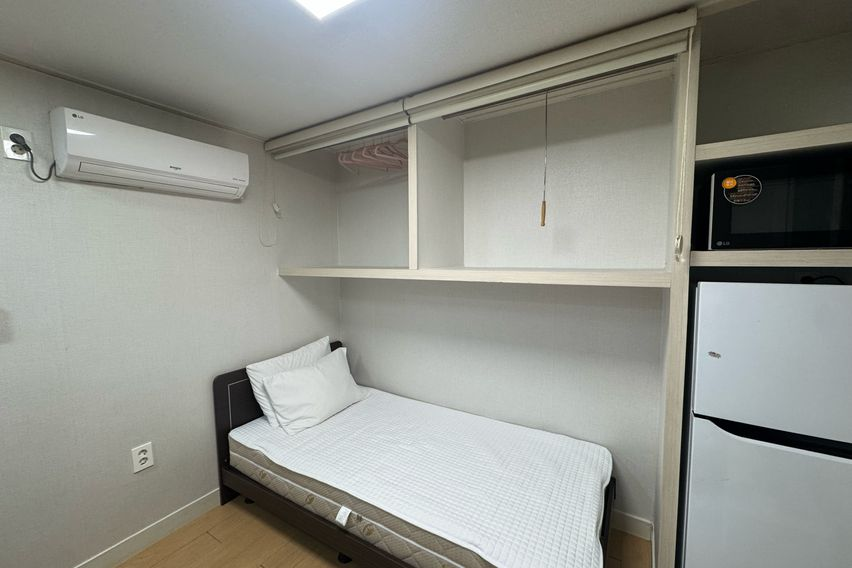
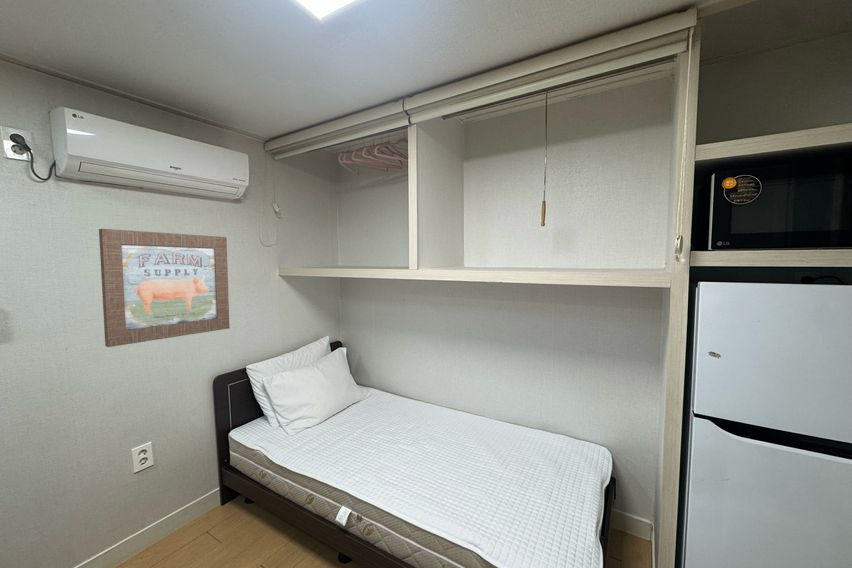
+ wall art [98,228,231,348]
